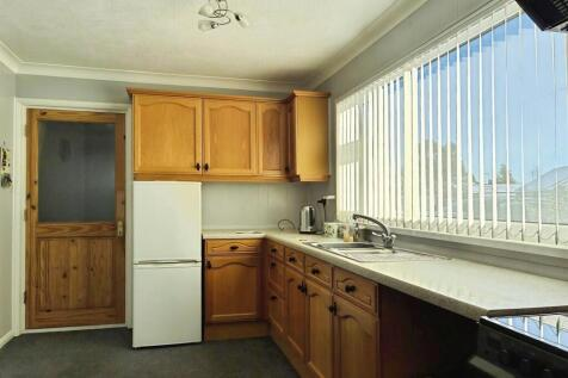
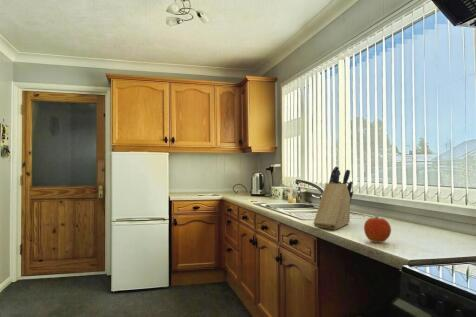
+ fruit [363,216,392,244]
+ knife block [313,165,354,231]
